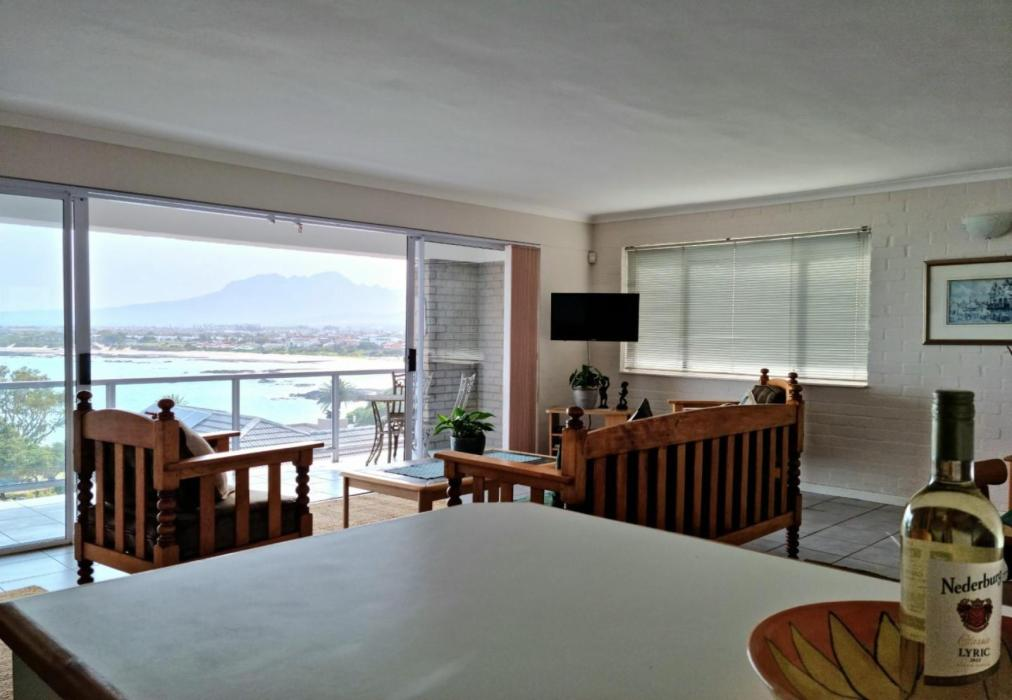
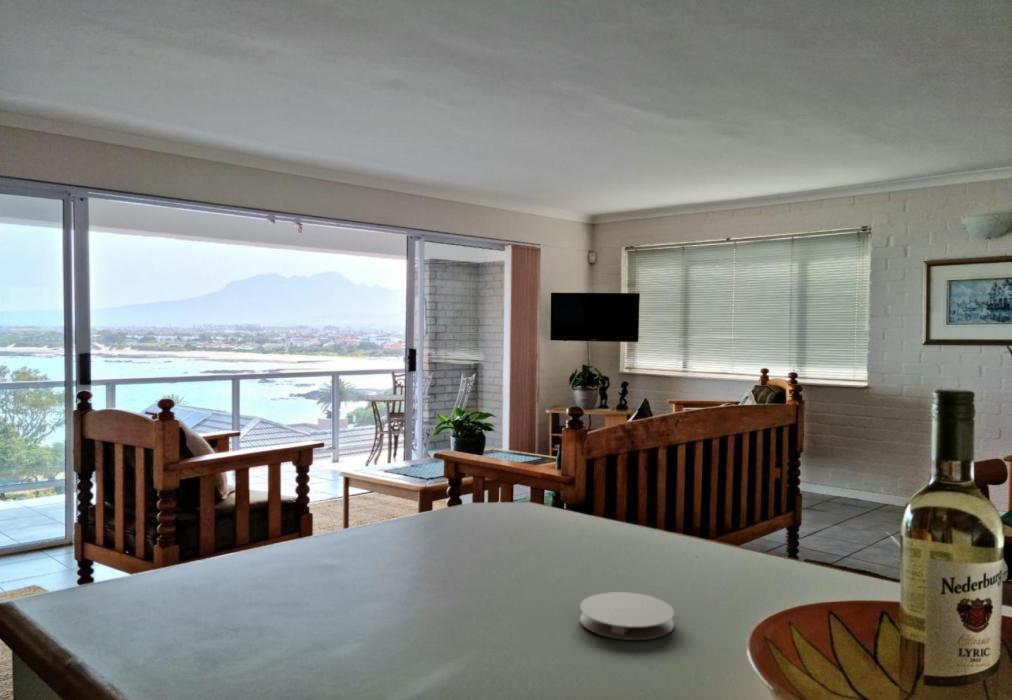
+ coaster [579,591,676,641]
